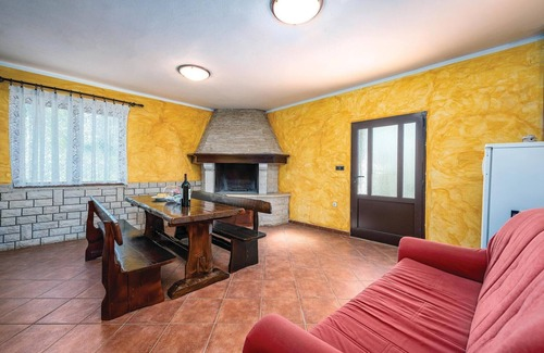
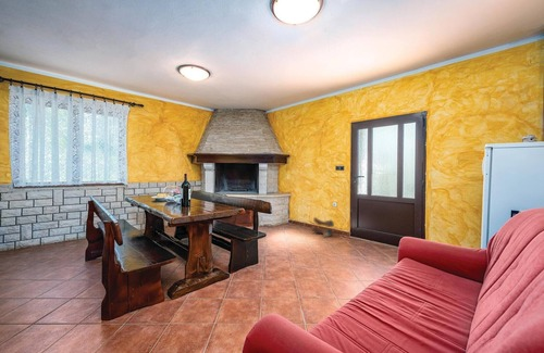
+ boots [310,216,335,239]
